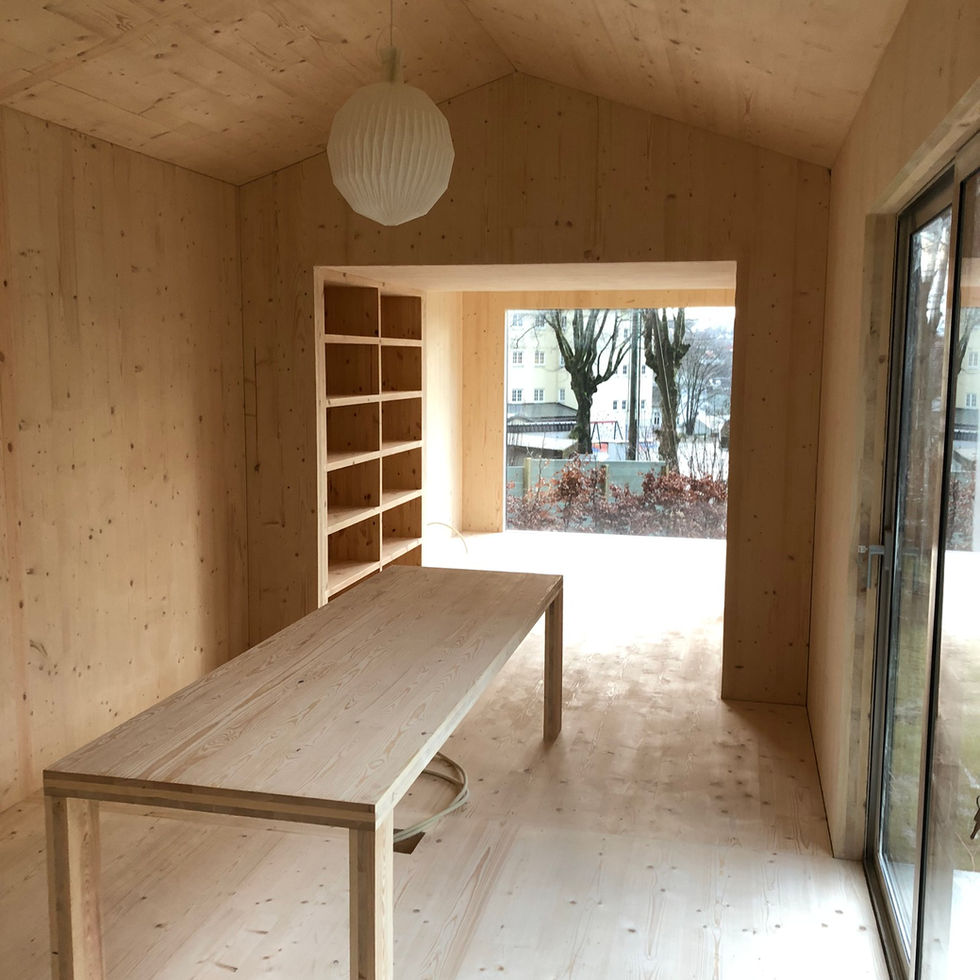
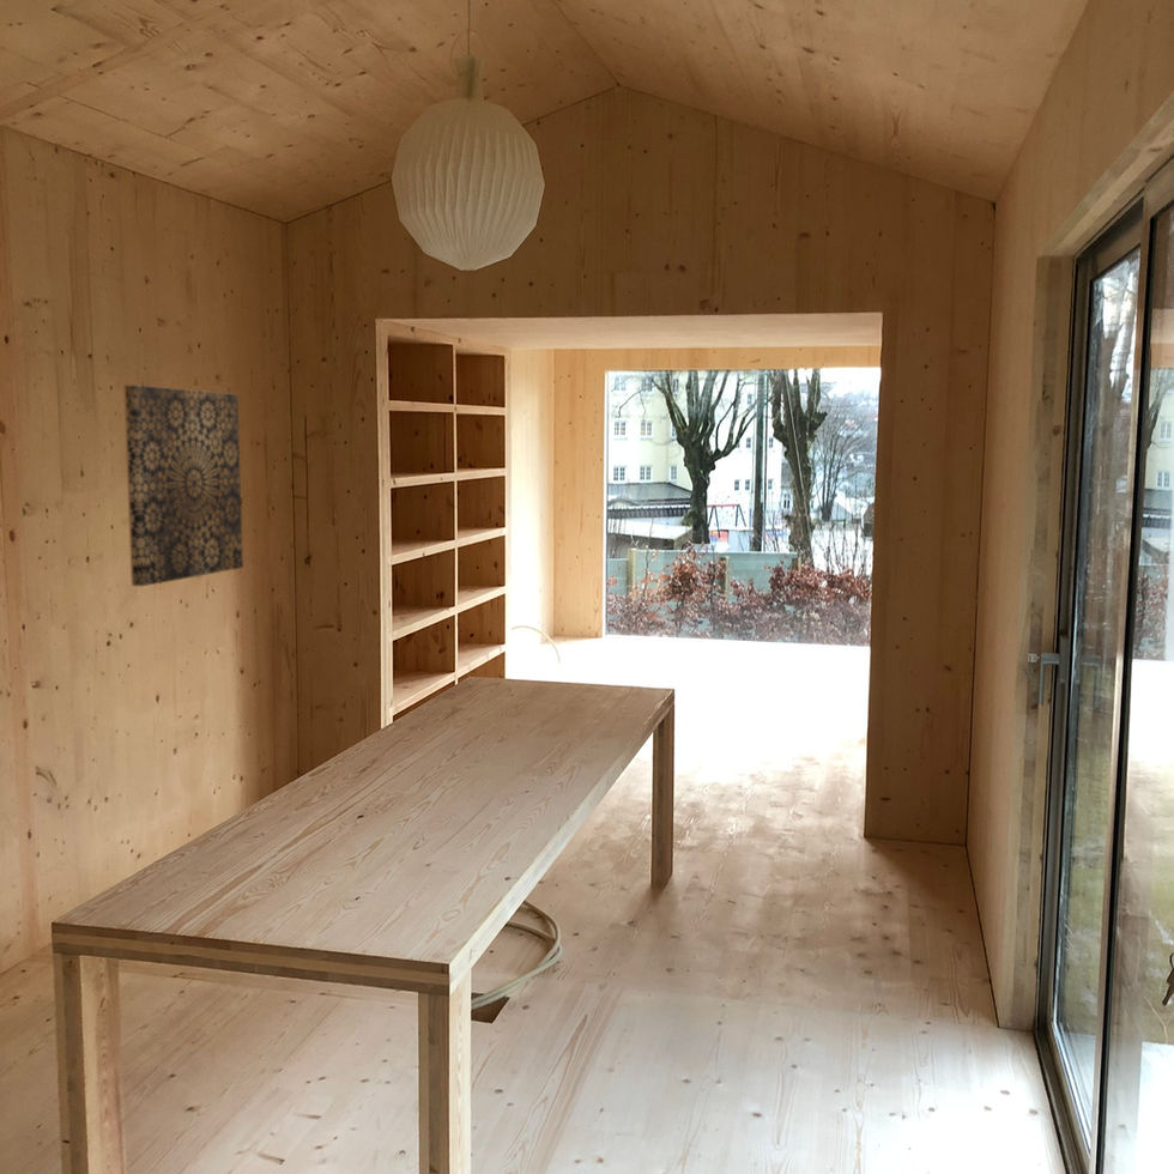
+ wall art [122,385,244,587]
